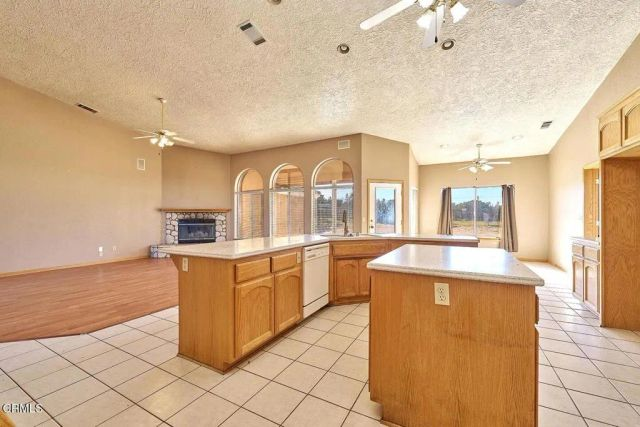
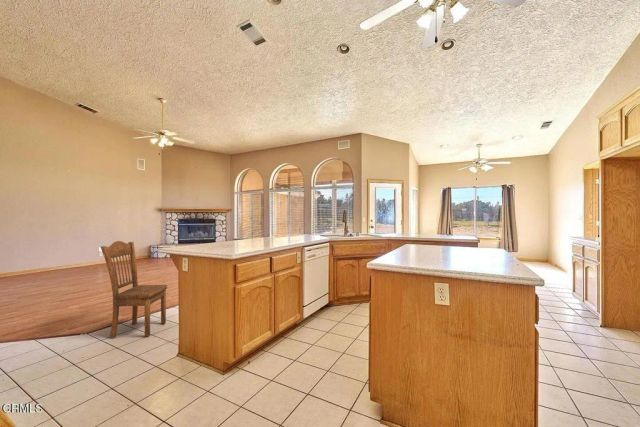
+ dining chair [100,240,168,340]
